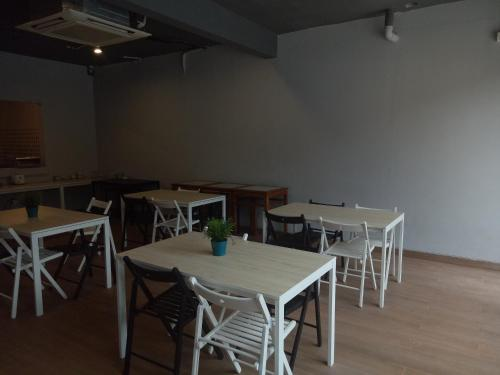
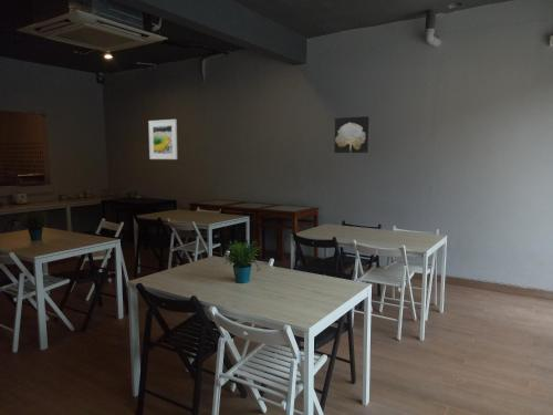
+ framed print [147,118,178,160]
+ wall art [333,115,369,154]
